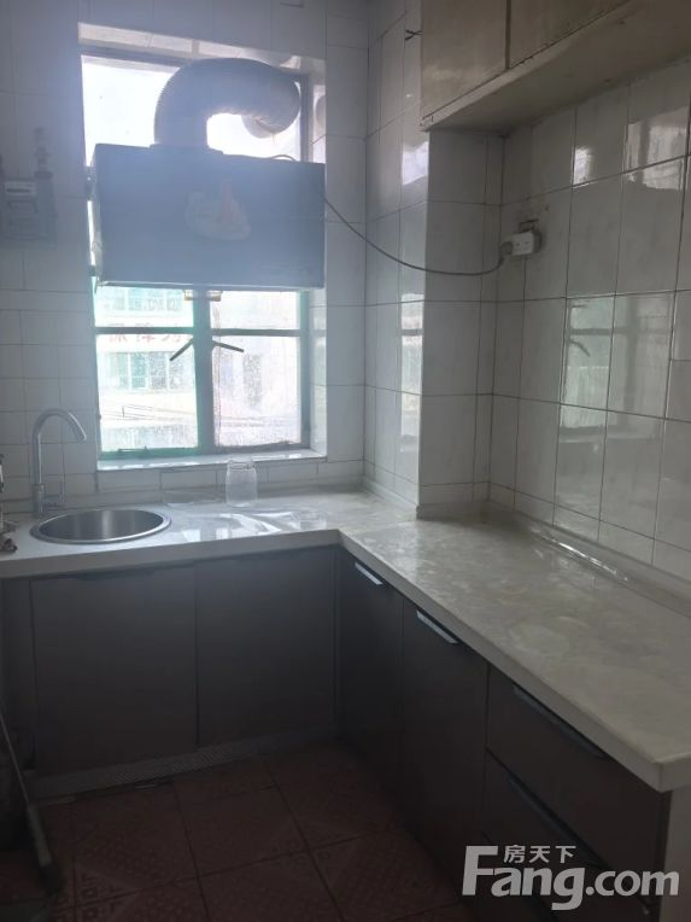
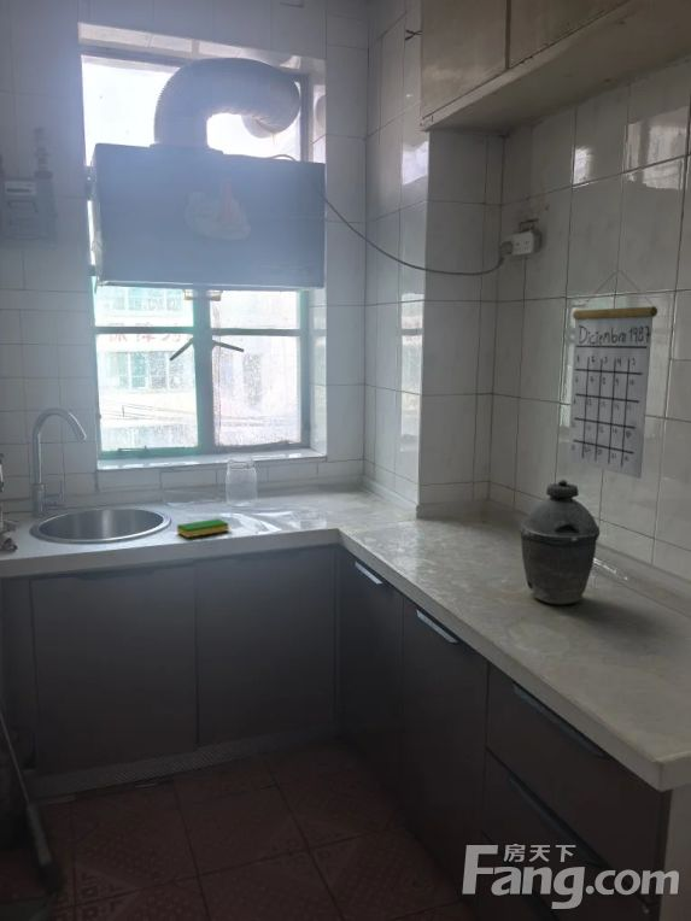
+ calendar [566,271,658,480]
+ dish sponge [176,517,230,539]
+ kettle [519,479,602,606]
